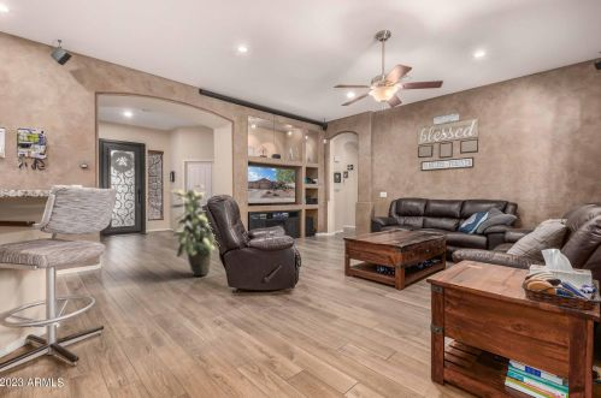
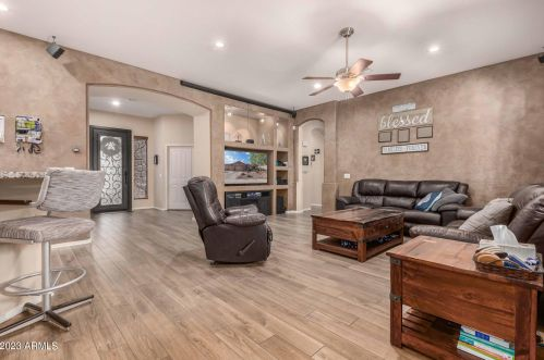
- indoor plant [166,184,219,278]
